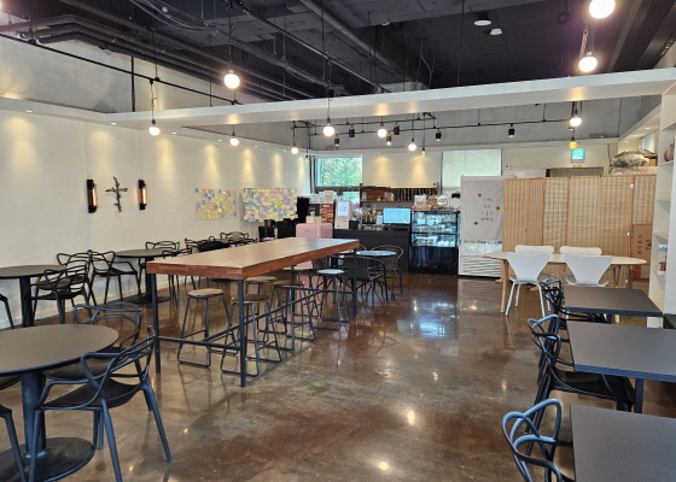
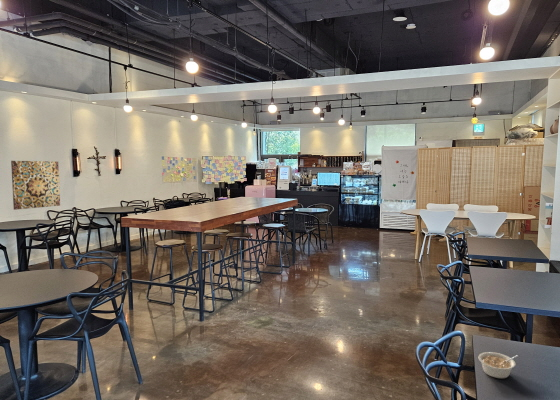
+ wall art [10,160,61,211]
+ legume [478,351,520,379]
